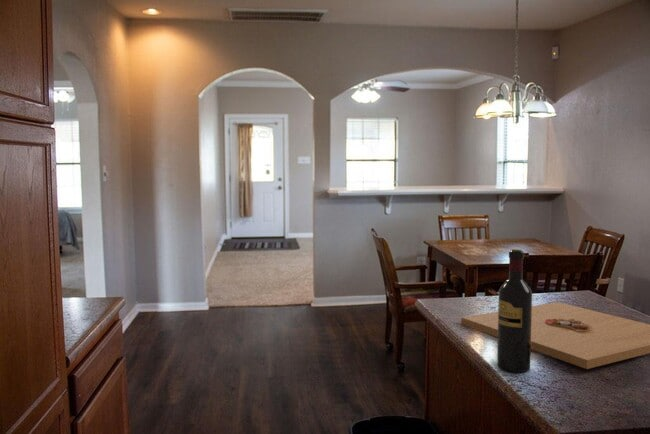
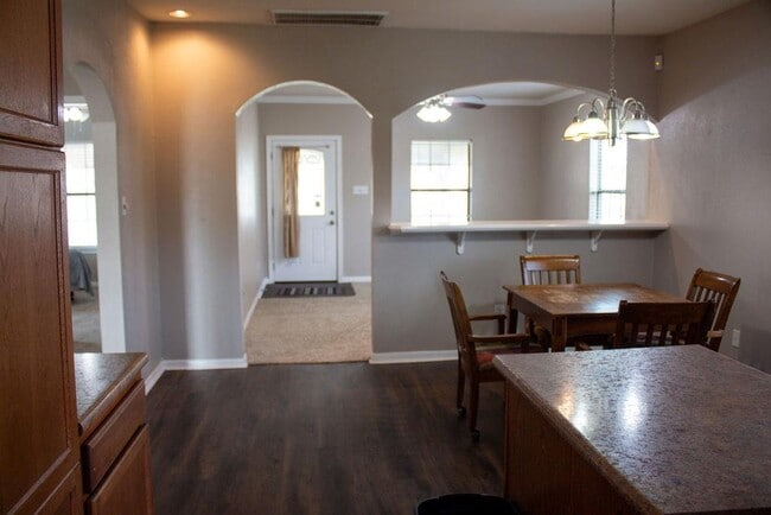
- platter [460,301,650,370]
- wine bottle [496,248,533,373]
